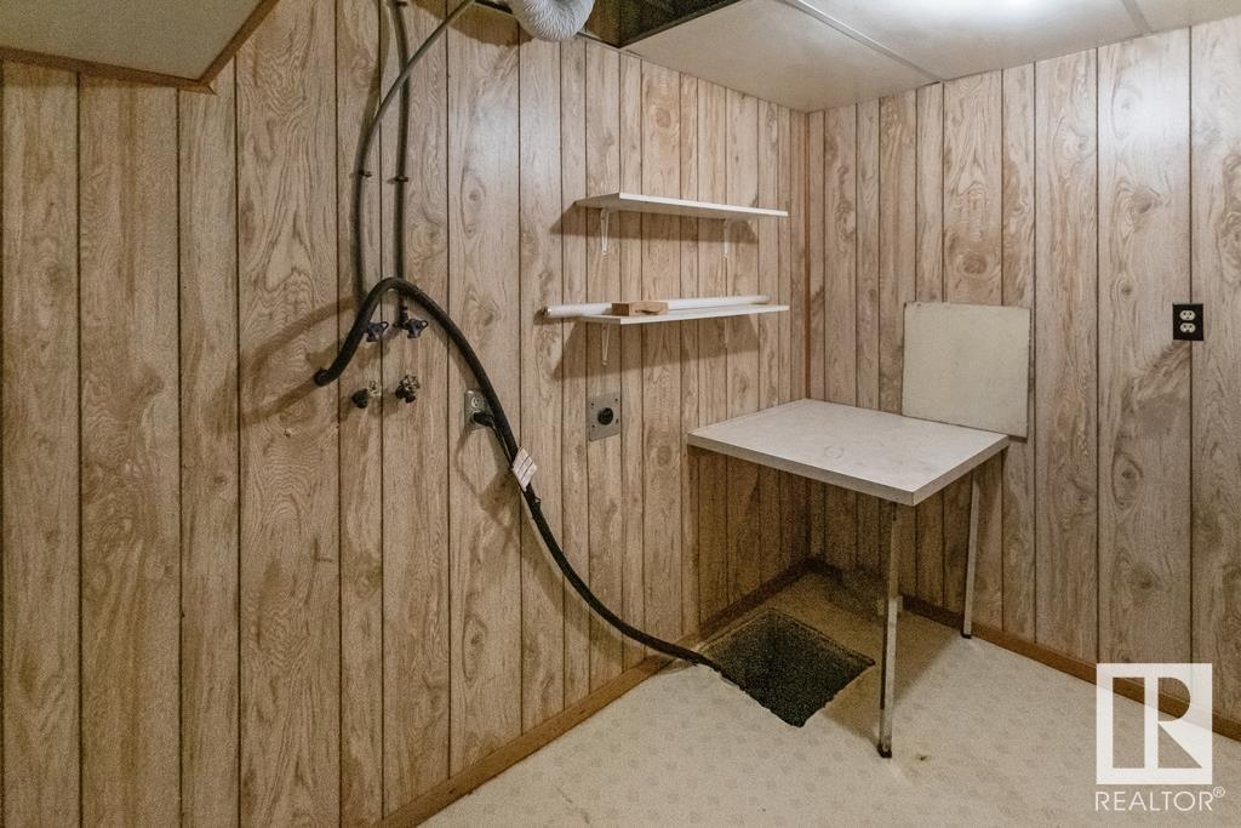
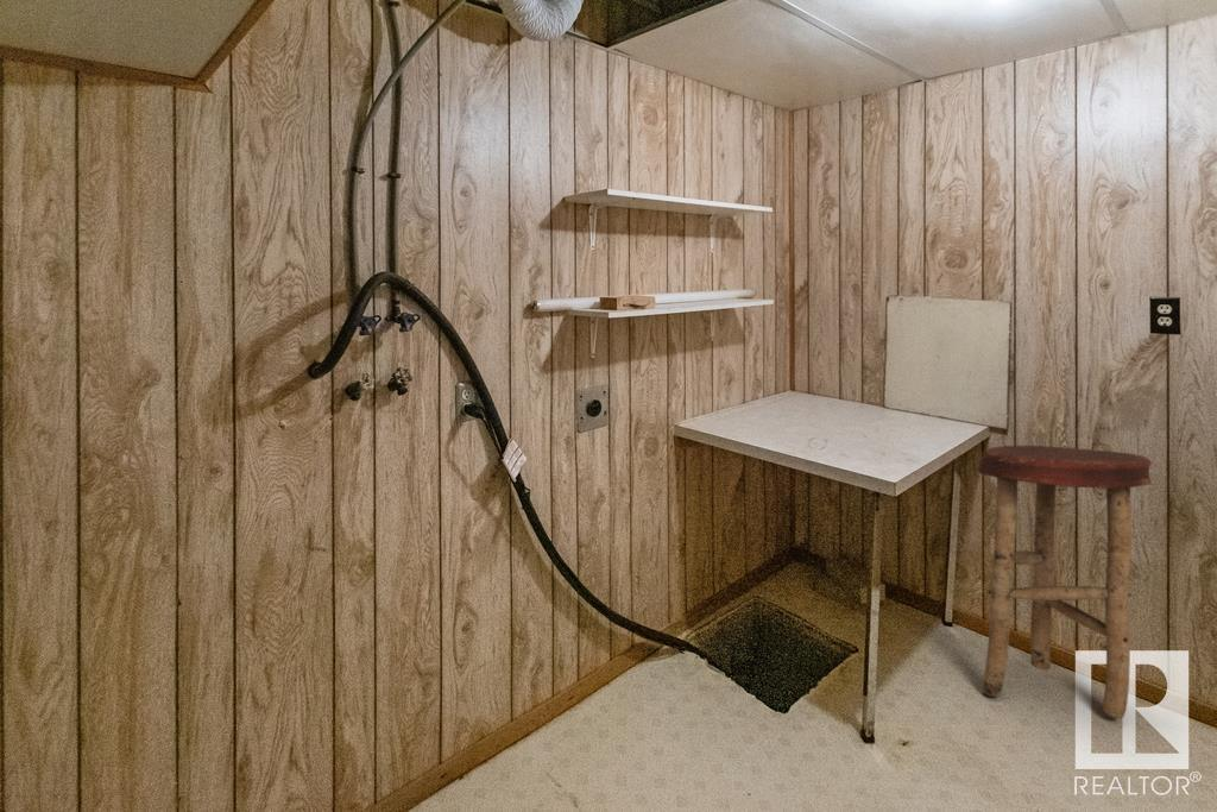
+ stool [976,445,1153,719]
